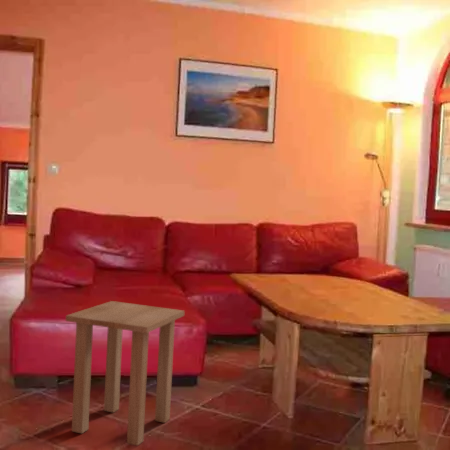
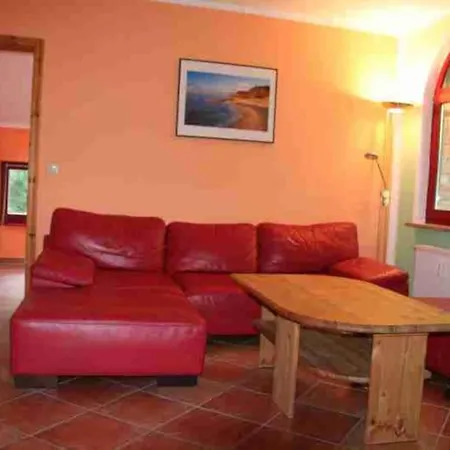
- side table [65,300,186,447]
